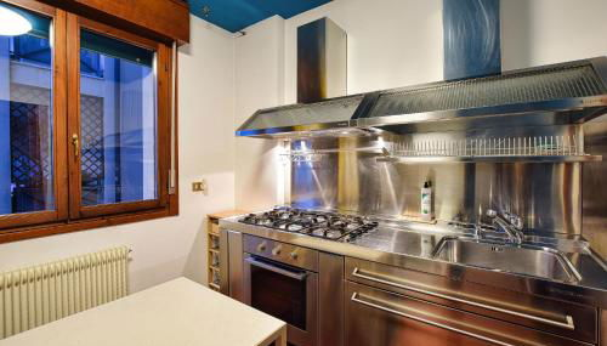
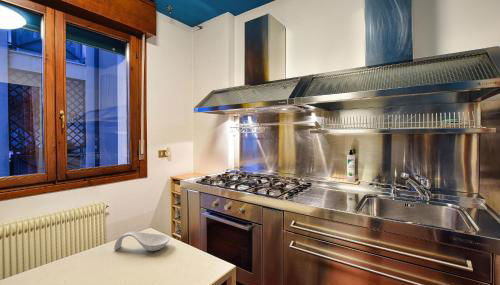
+ spoon rest [113,231,170,252]
